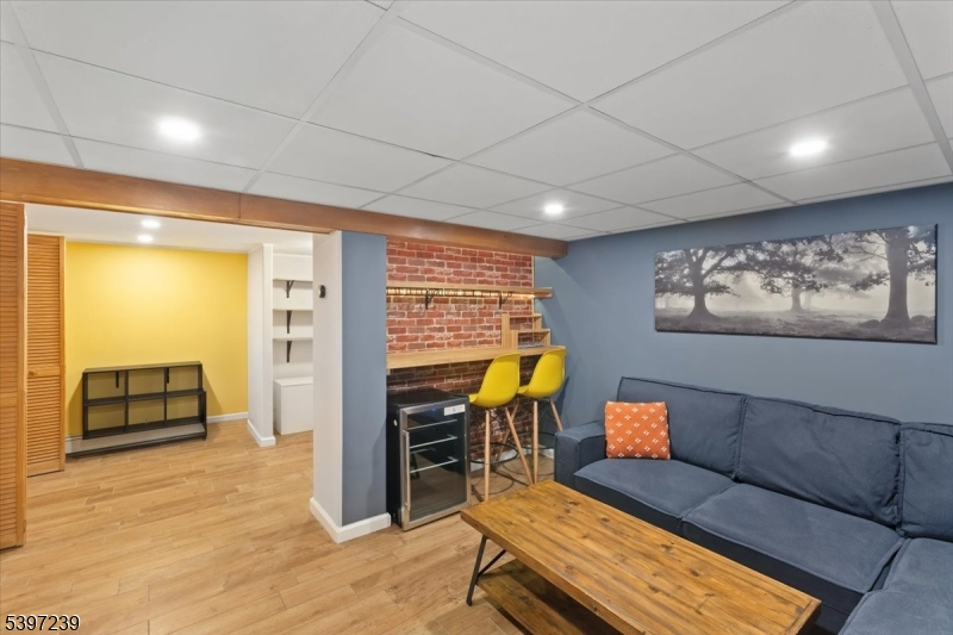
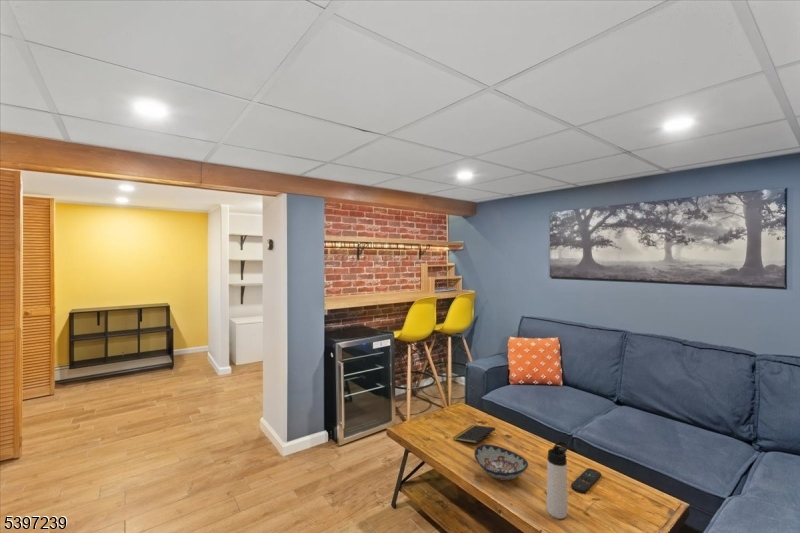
+ remote control [570,467,602,494]
+ decorative bowl [473,443,529,481]
+ notepad [452,424,496,444]
+ thermos bottle [546,441,569,520]
